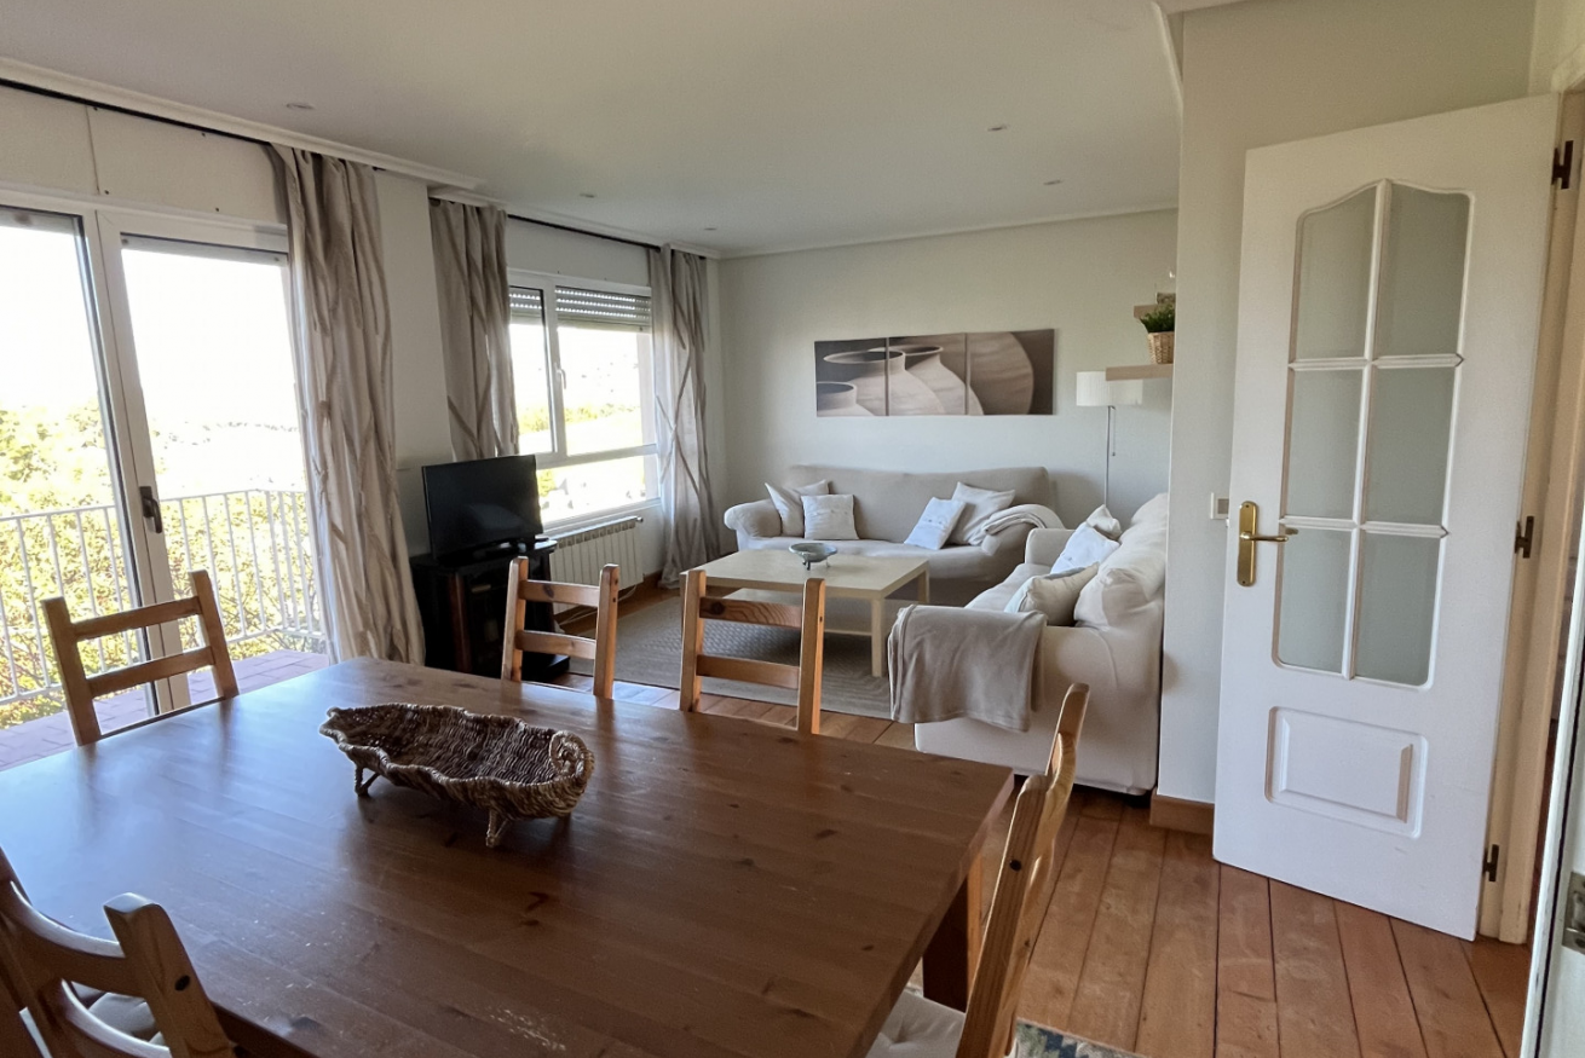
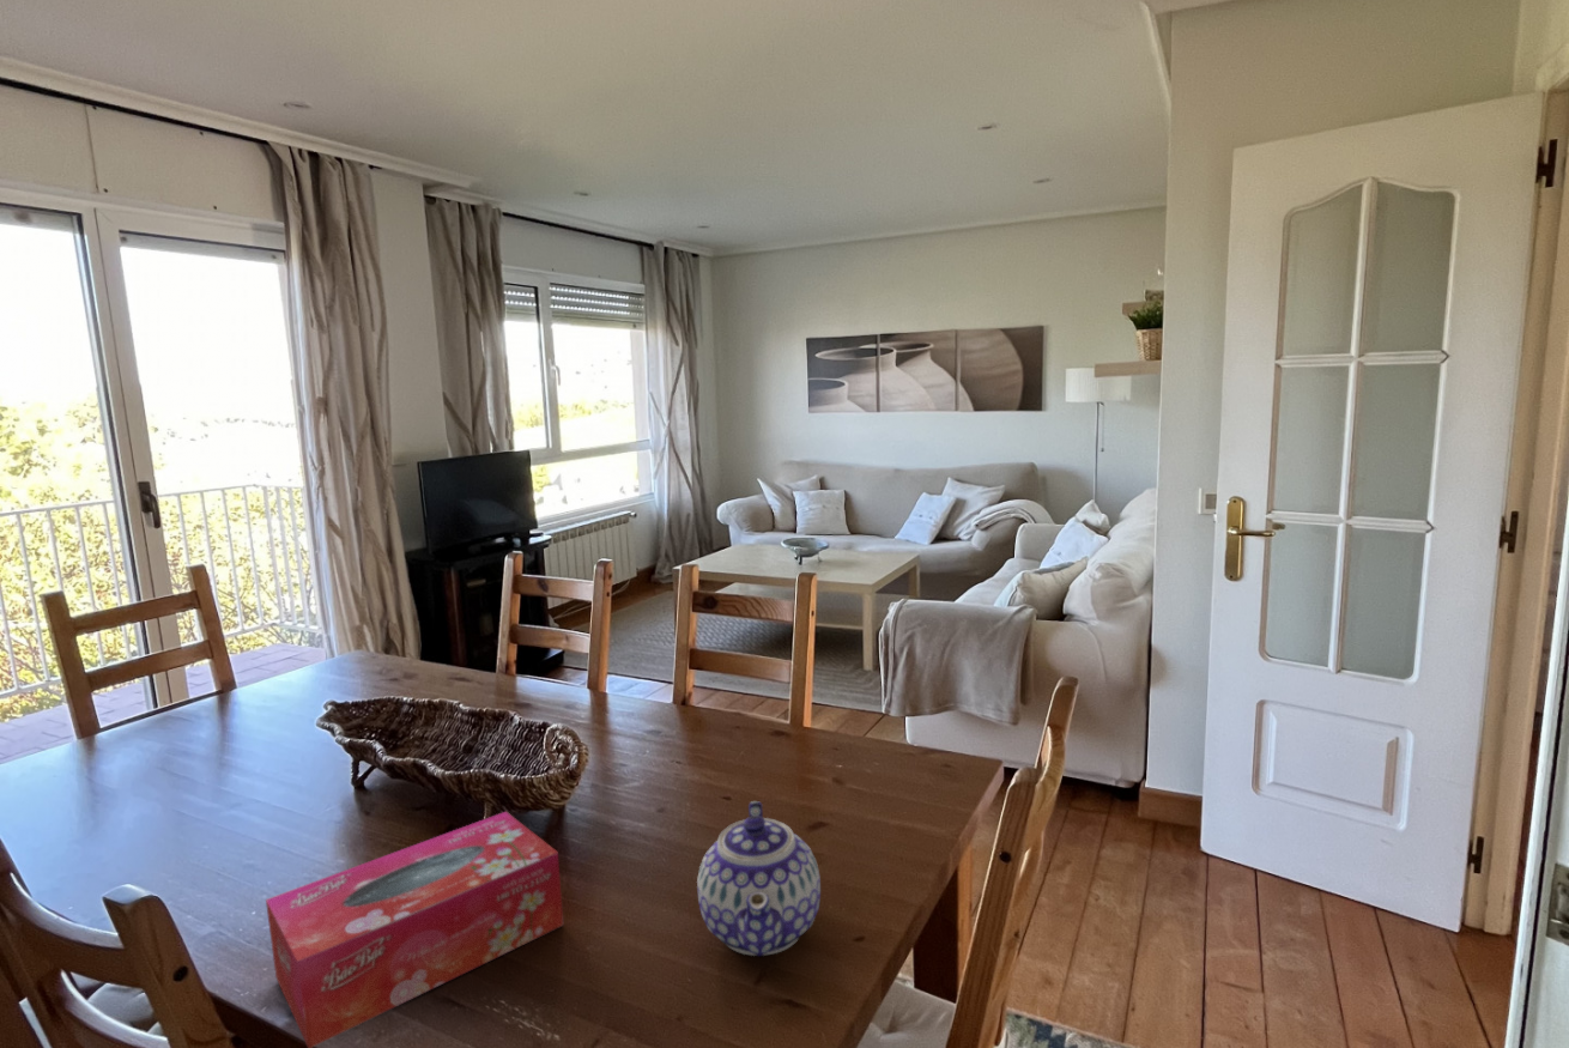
+ tissue box [265,810,565,1048]
+ teapot [696,800,822,958]
